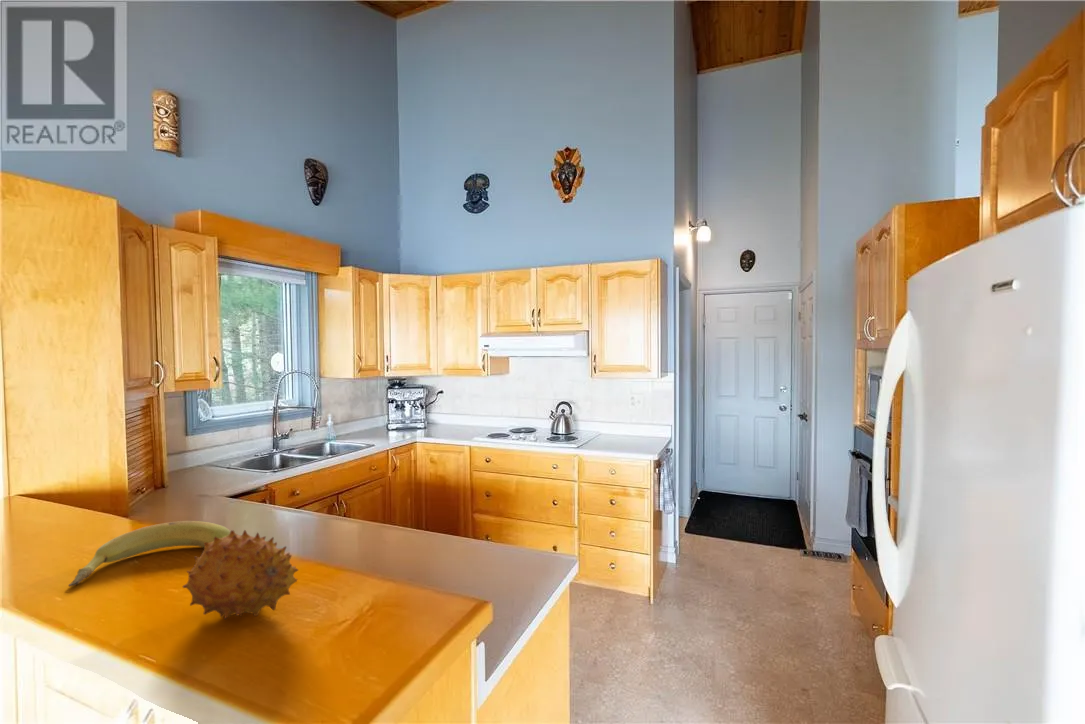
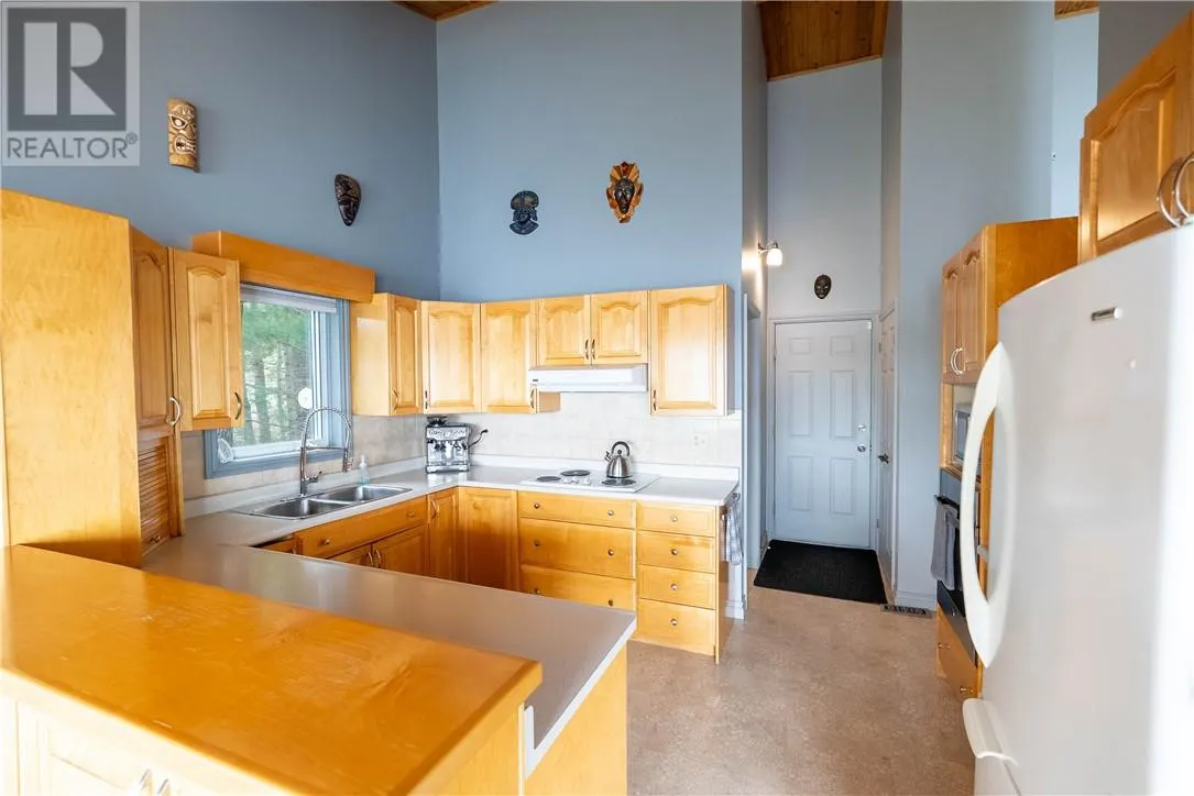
- fruit [182,529,299,620]
- banana [67,520,231,587]
